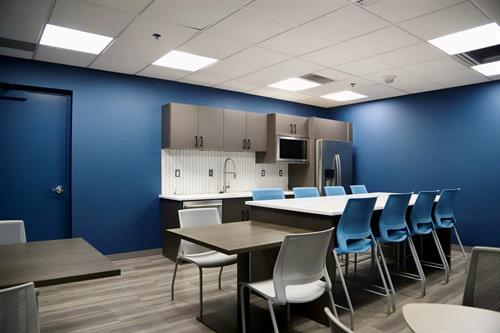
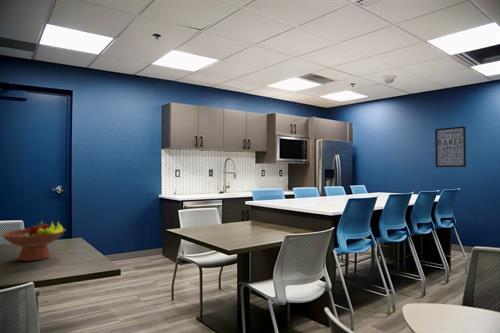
+ fruit bowl [0,218,67,262]
+ wall art [434,125,467,168]
